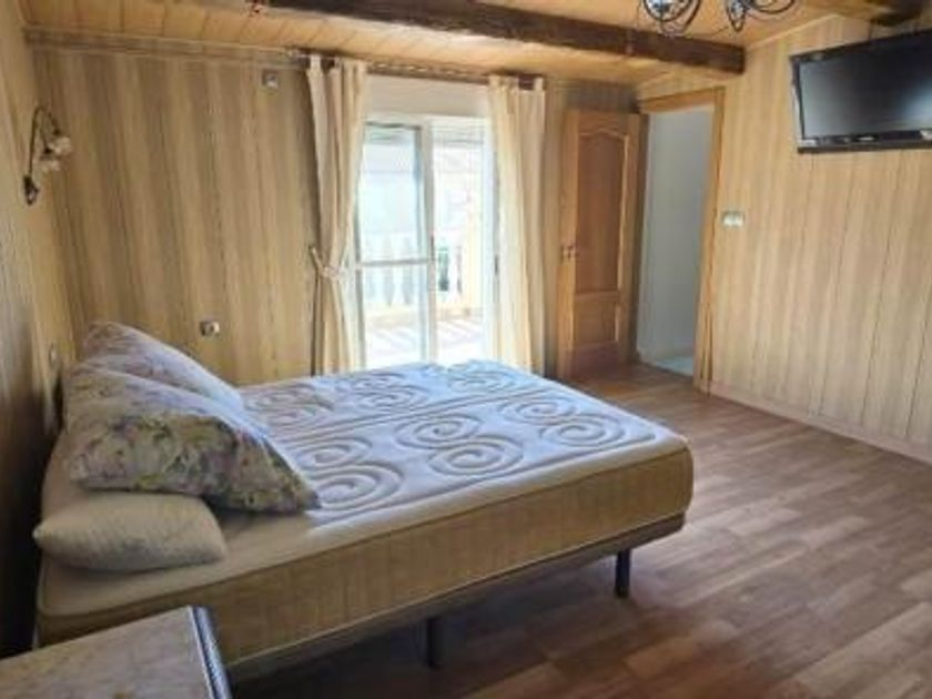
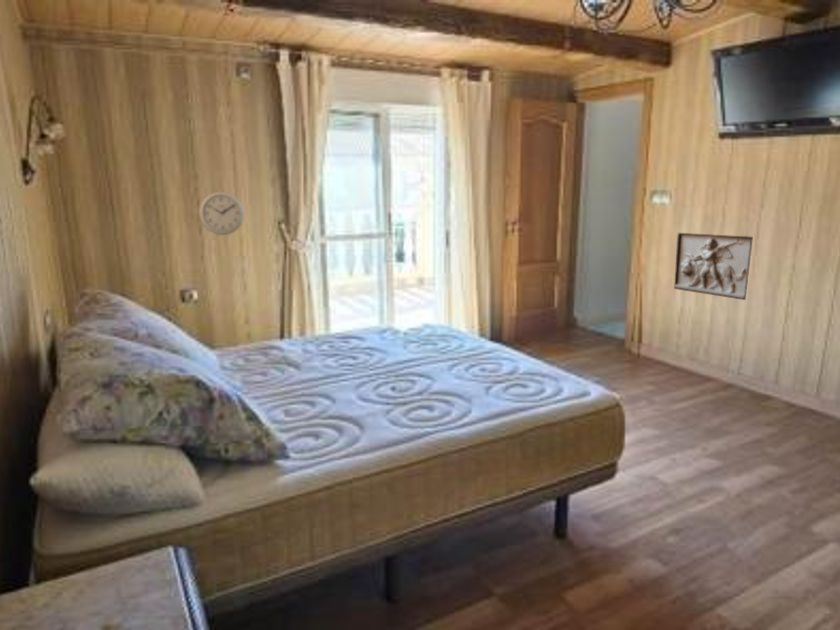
+ wall clock [198,190,245,236]
+ wall relief [673,232,754,301]
